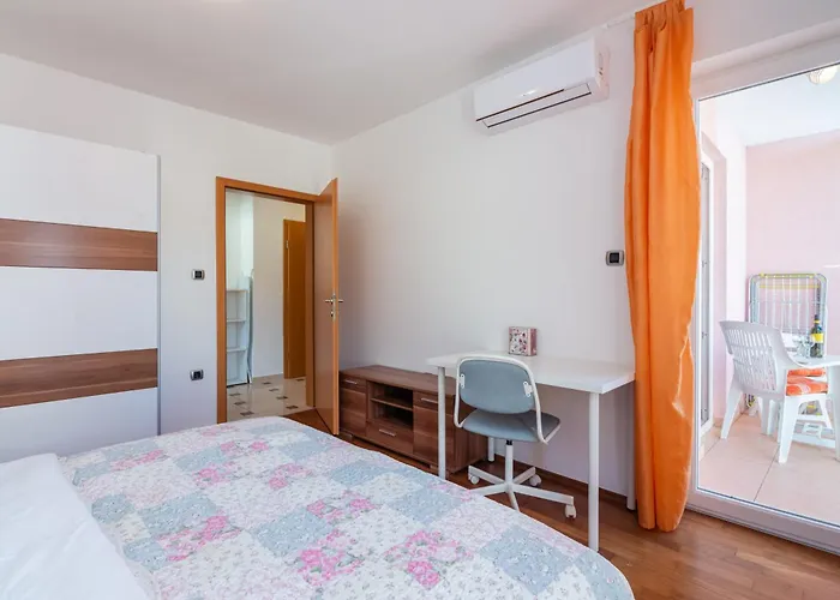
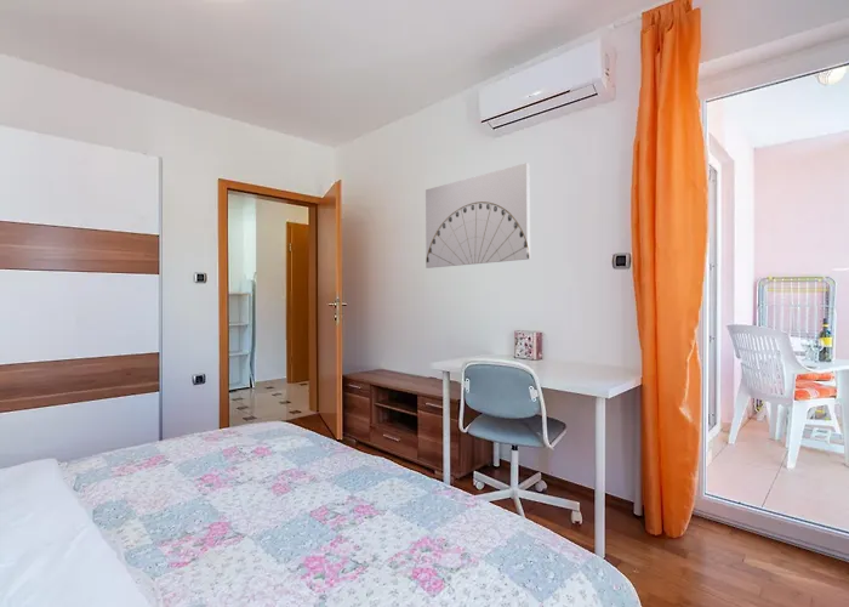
+ wall art [424,161,531,270]
